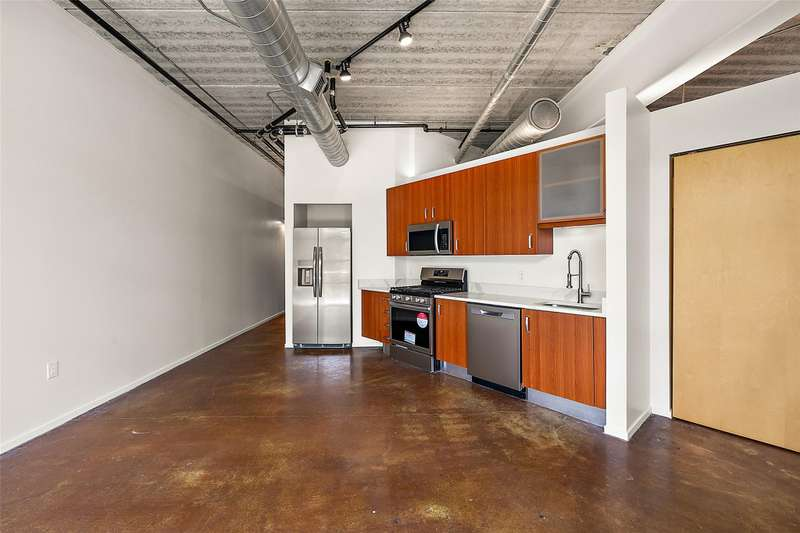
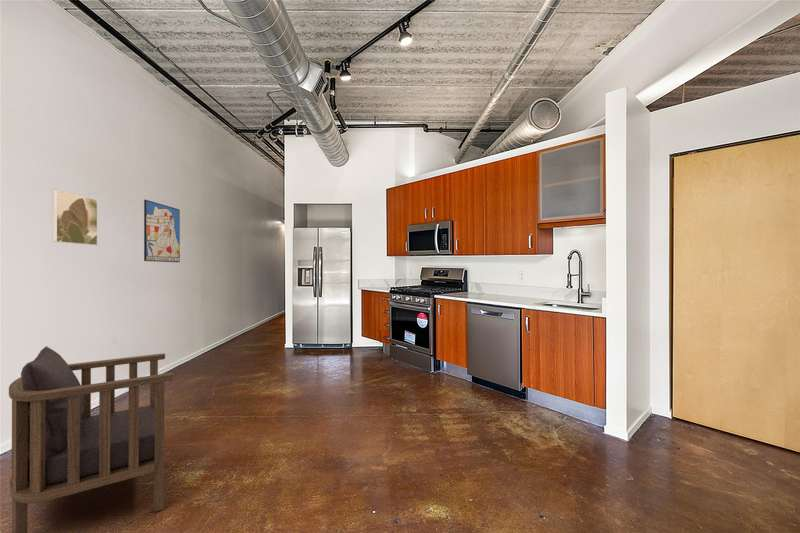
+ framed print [52,189,98,246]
+ wall art [143,199,181,263]
+ armchair [8,345,174,533]
